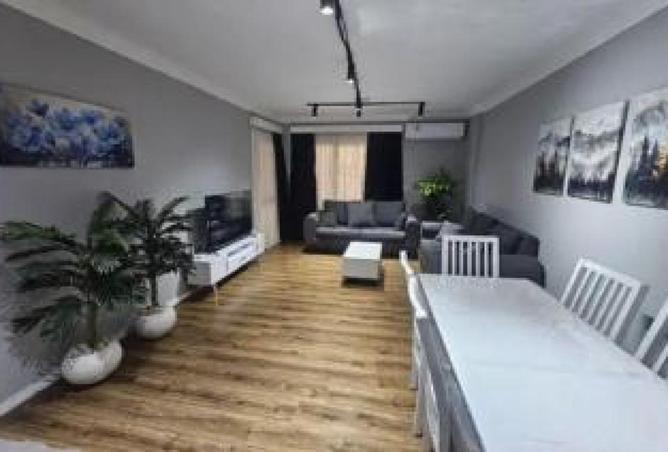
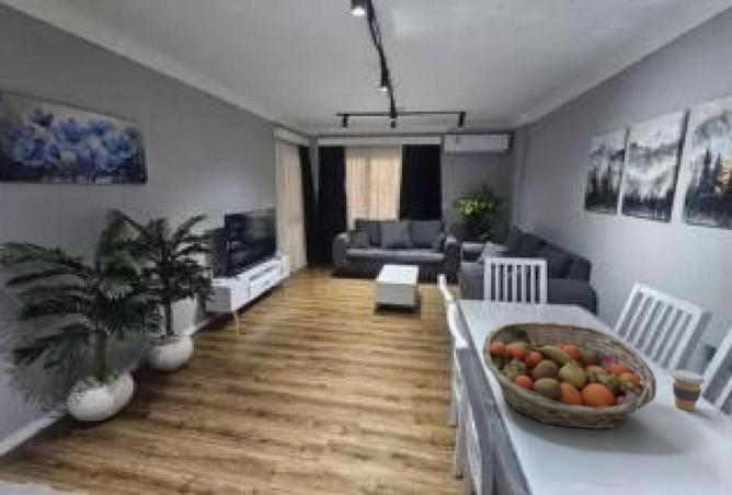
+ coffee cup [671,369,706,412]
+ fruit basket [481,321,657,430]
